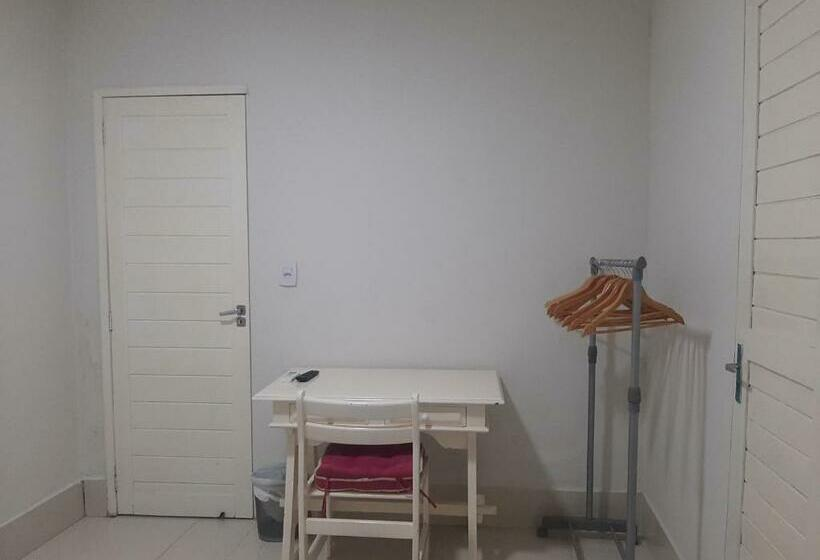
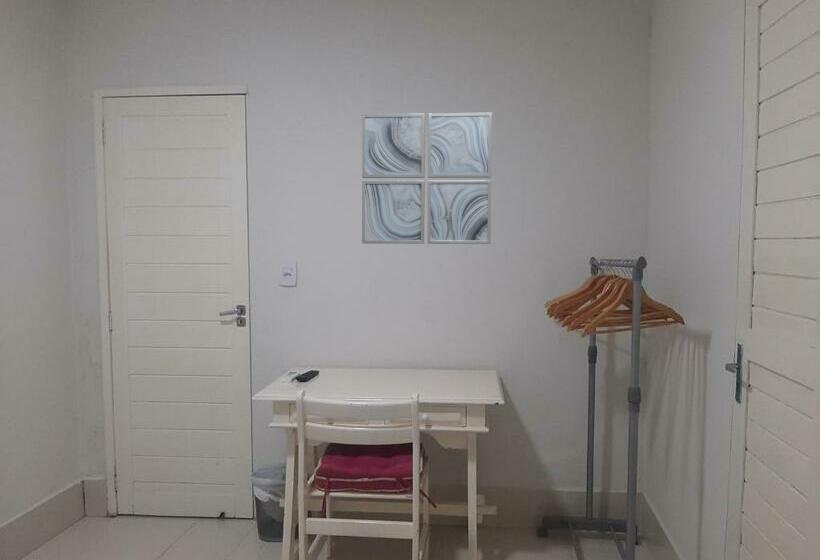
+ wall art [361,112,493,245]
